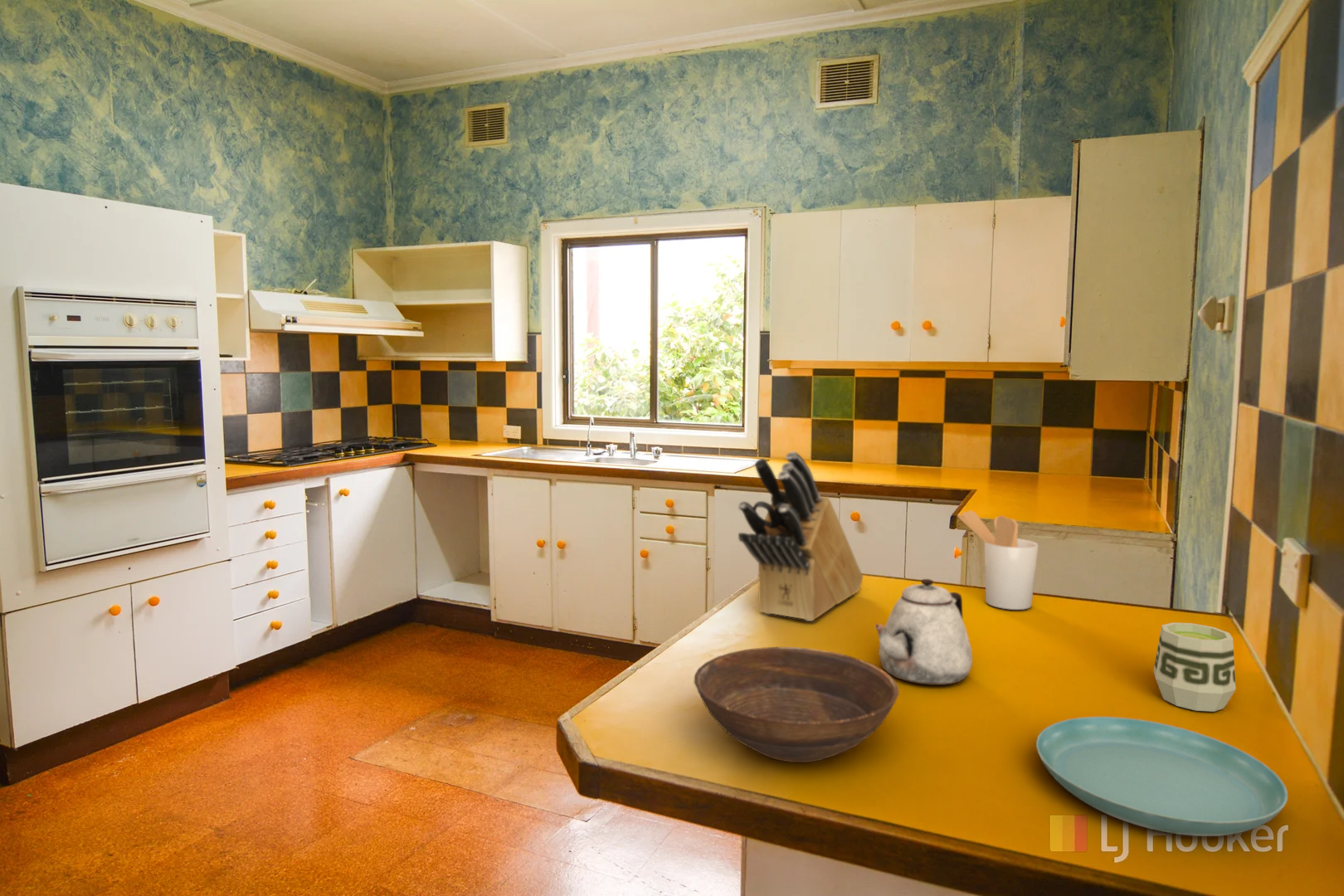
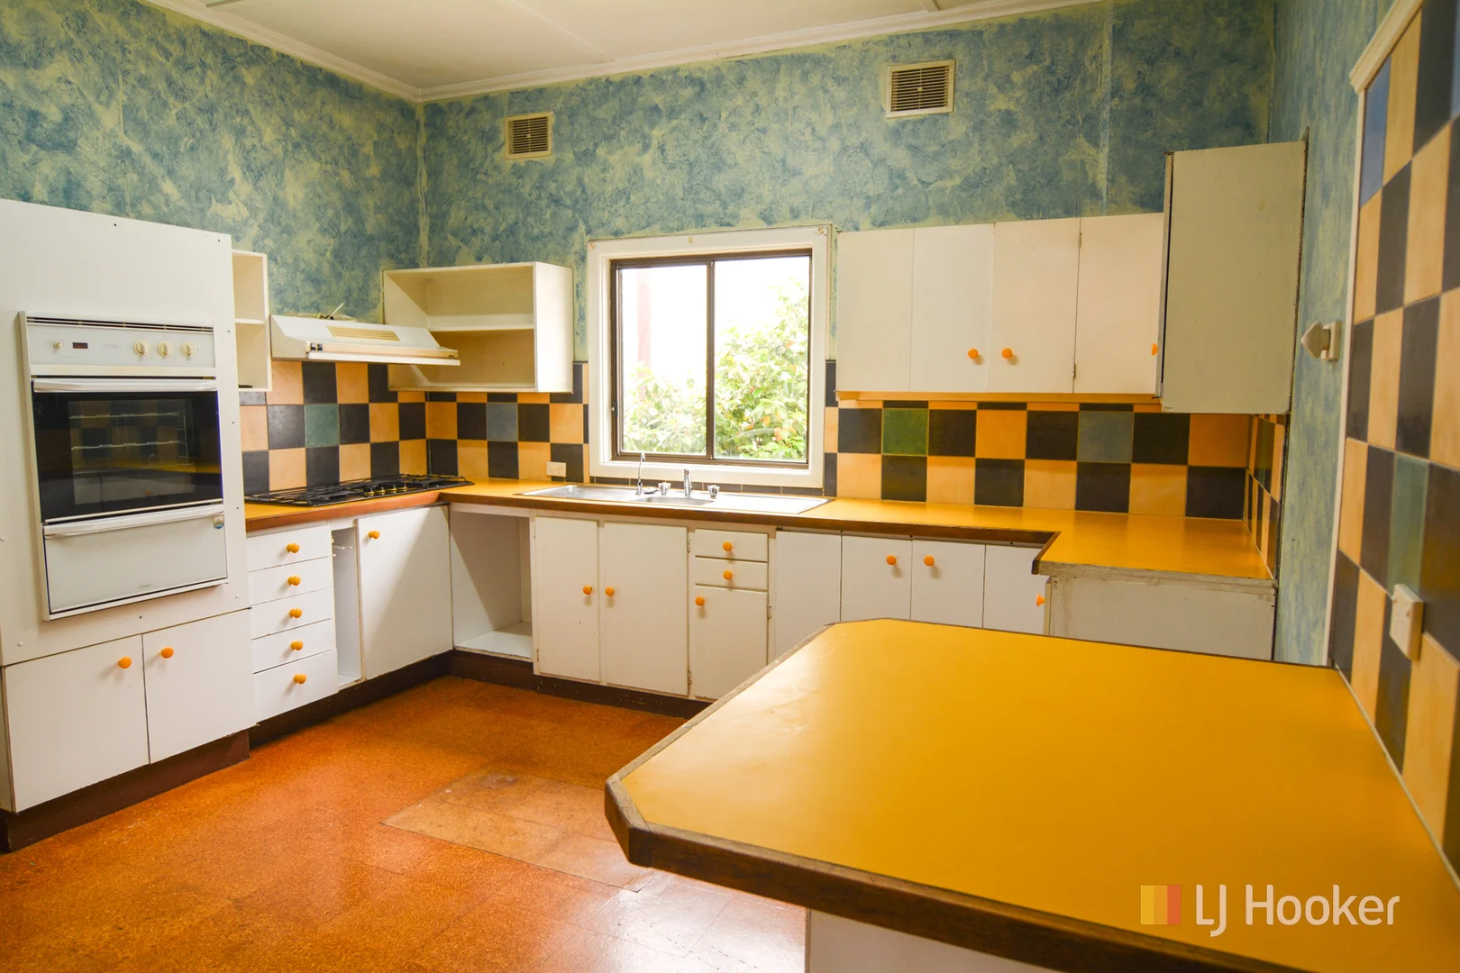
- teapot [874,578,973,686]
- utensil holder [957,510,1040,611]
- bowl [694,646,900,763]
- cup [1152,621,1236,713]
- knife block [738,450,864,622]
- saucer [1035,716,1288,837]
